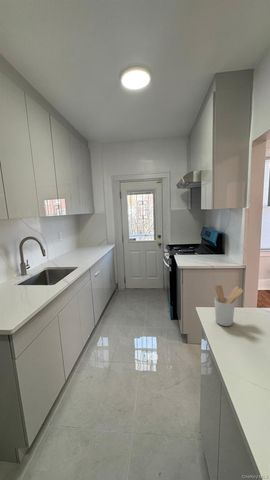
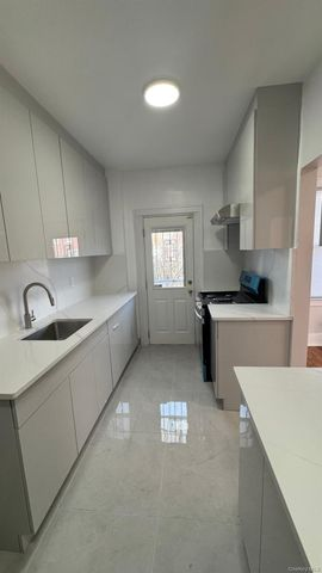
- utensil holder [213,284,244,327]
